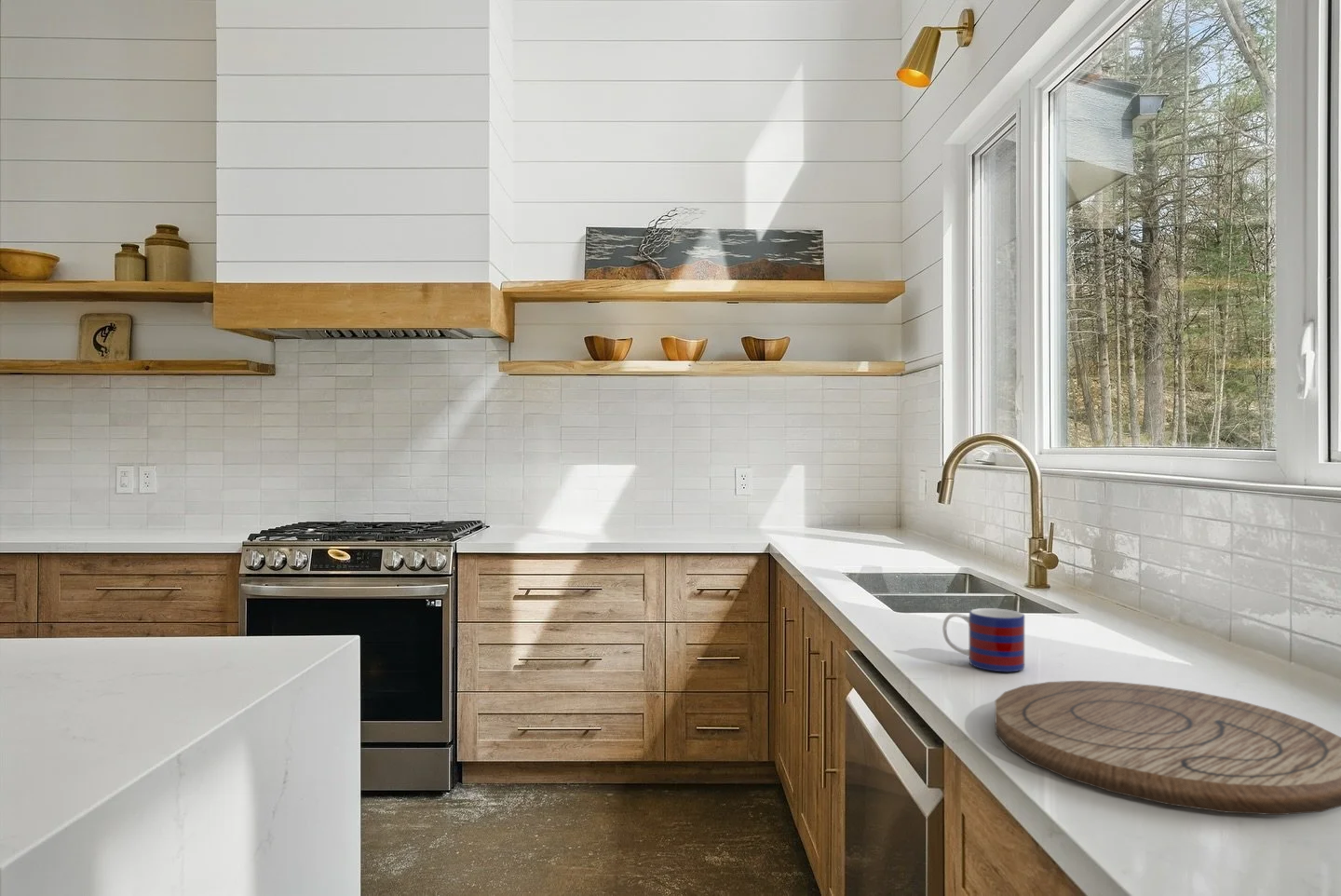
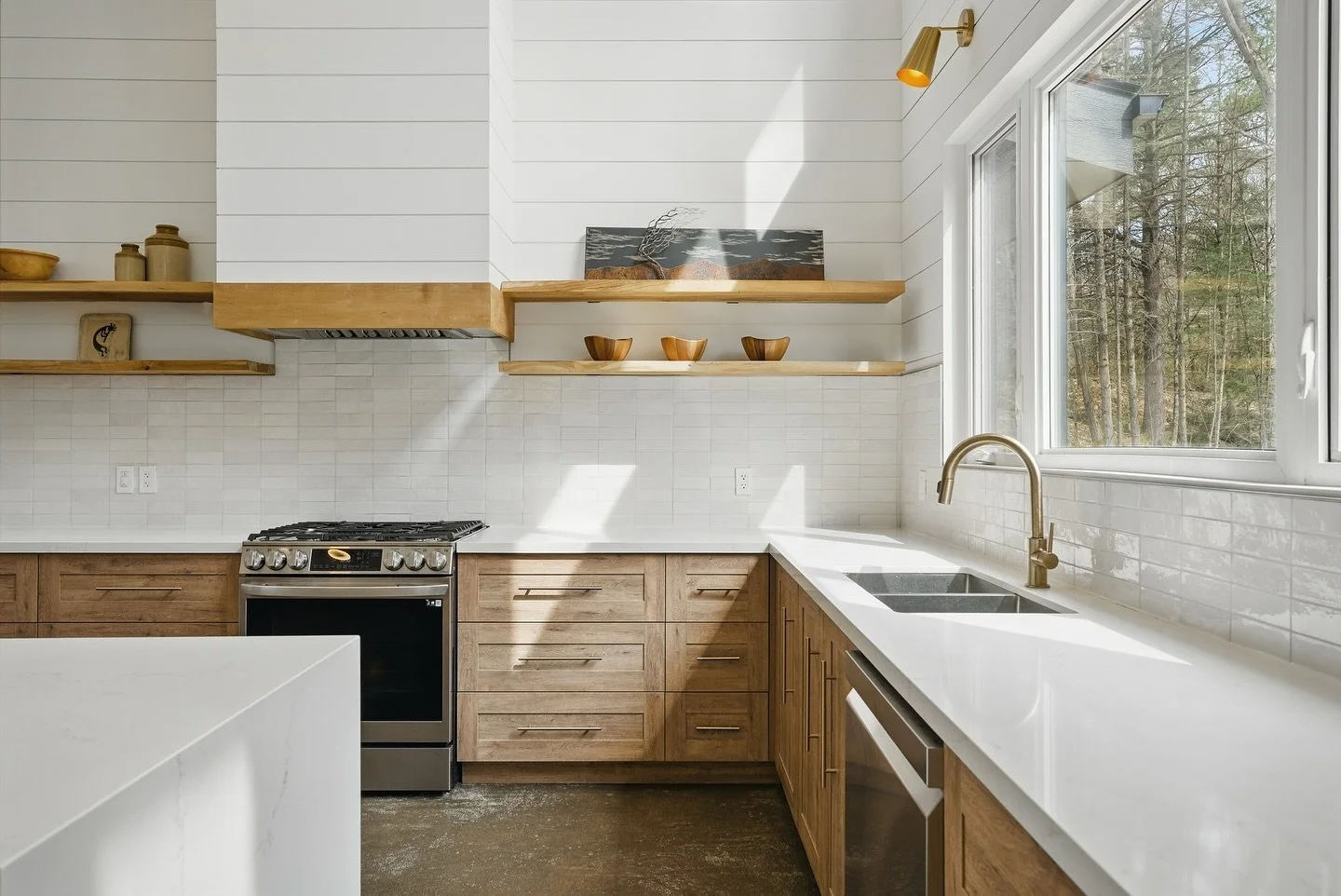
- mug [941,607,1025,672]
- cutting board [995,680,1341,816]
